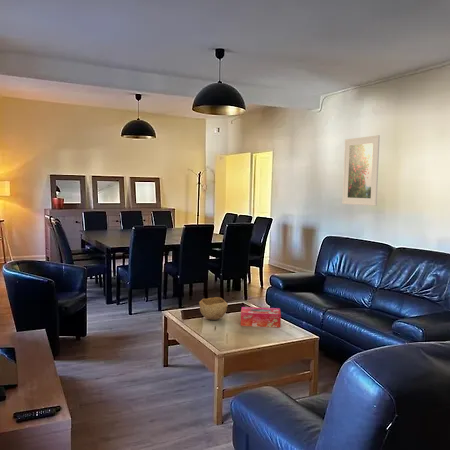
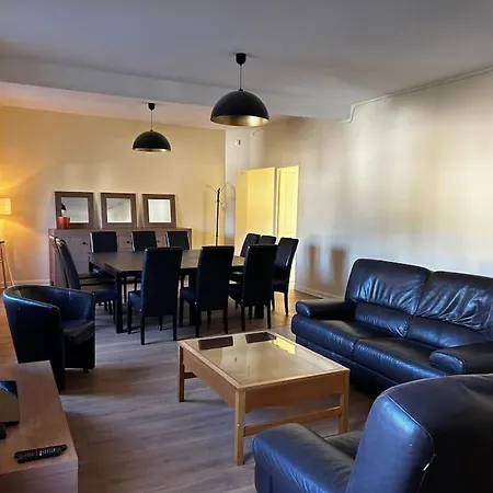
- tissue box [240,306,282,329]
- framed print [341,134,381,207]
- bowl [198,296,229,321]
